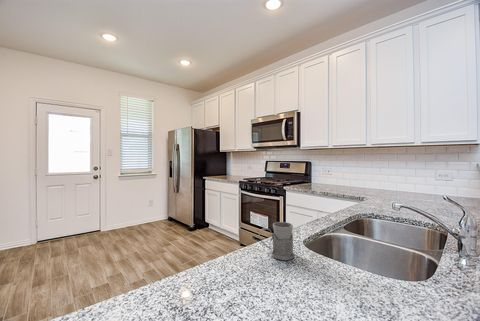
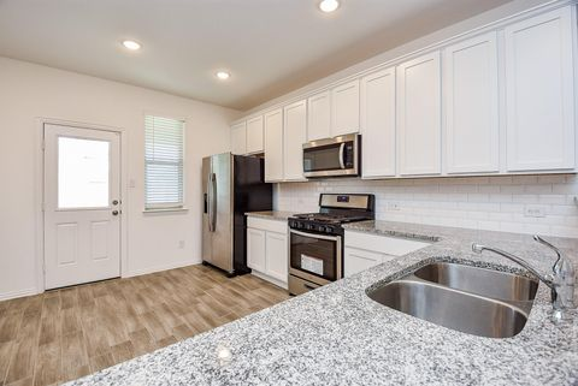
- mug [258,221,295,261]
